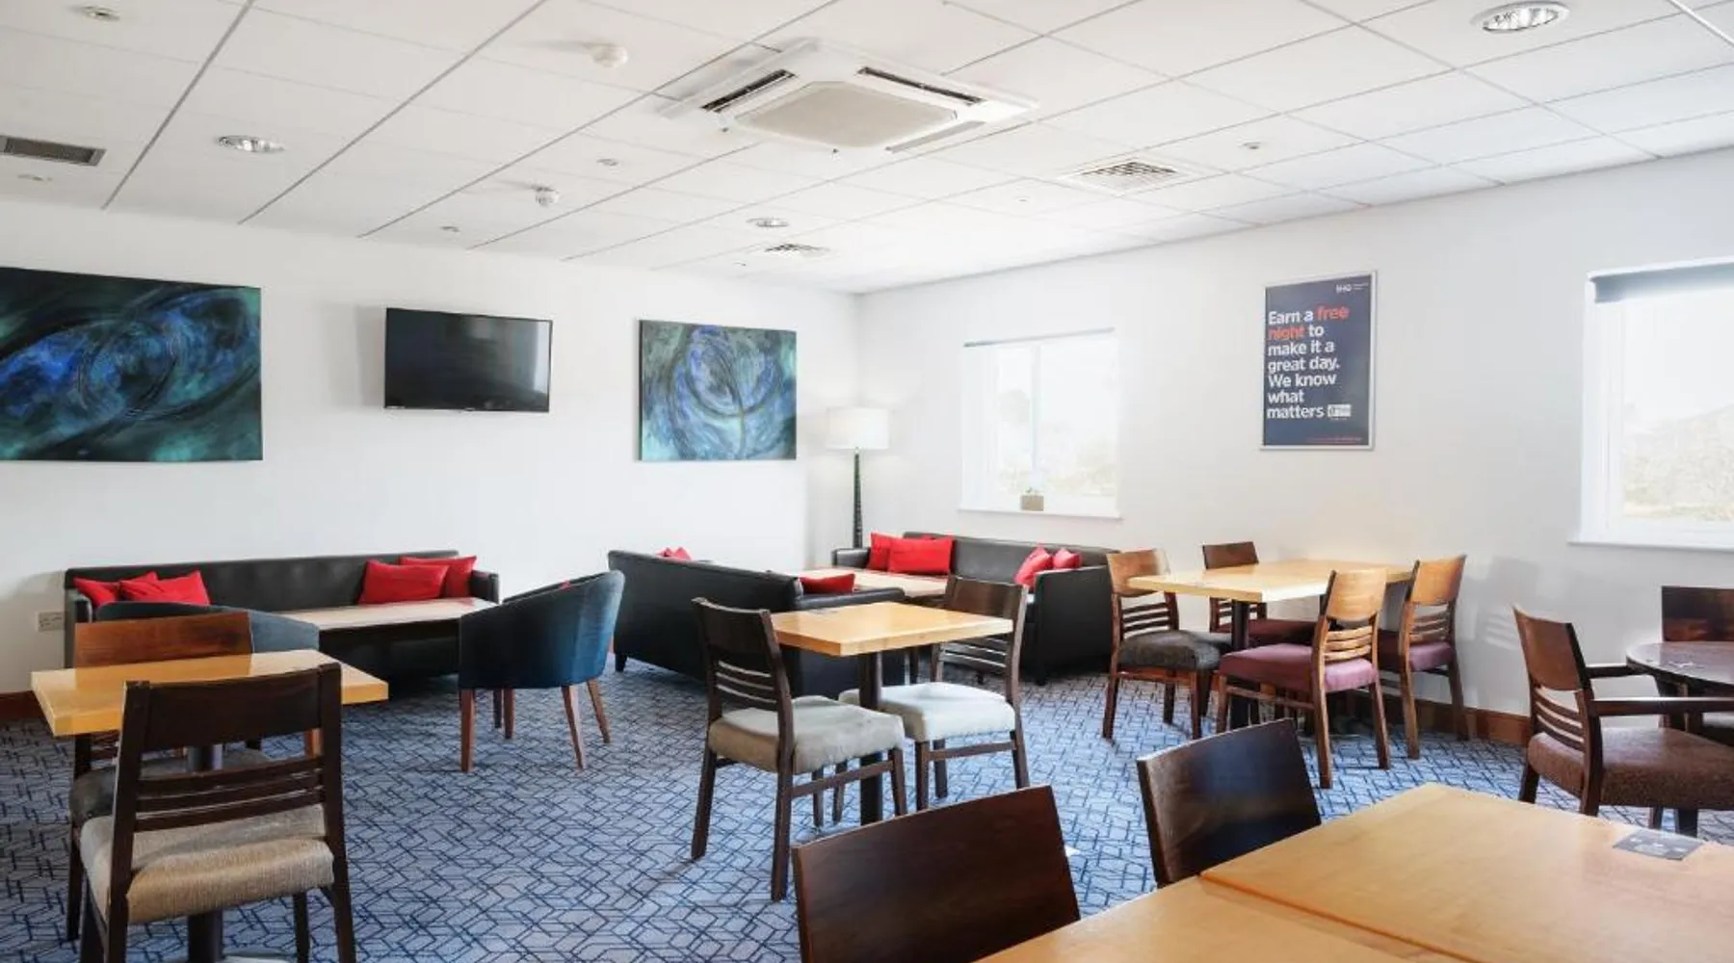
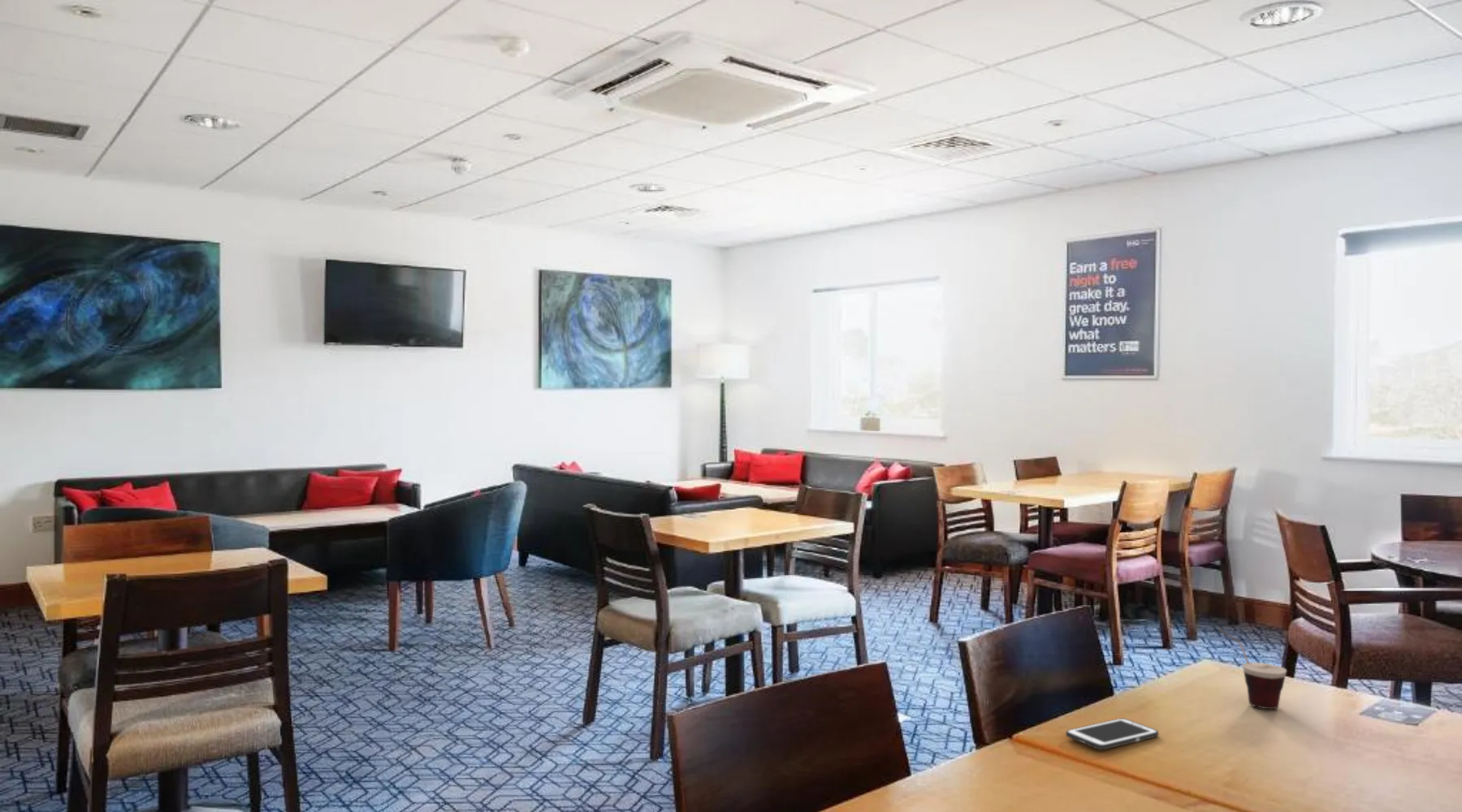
+ cup [1218,628,1287,710]
+ cell phone [1065,718,1159,750]
